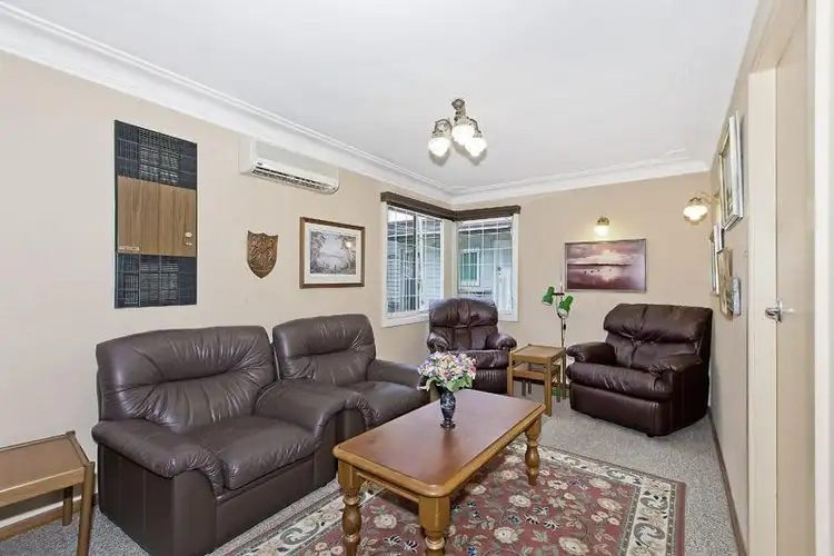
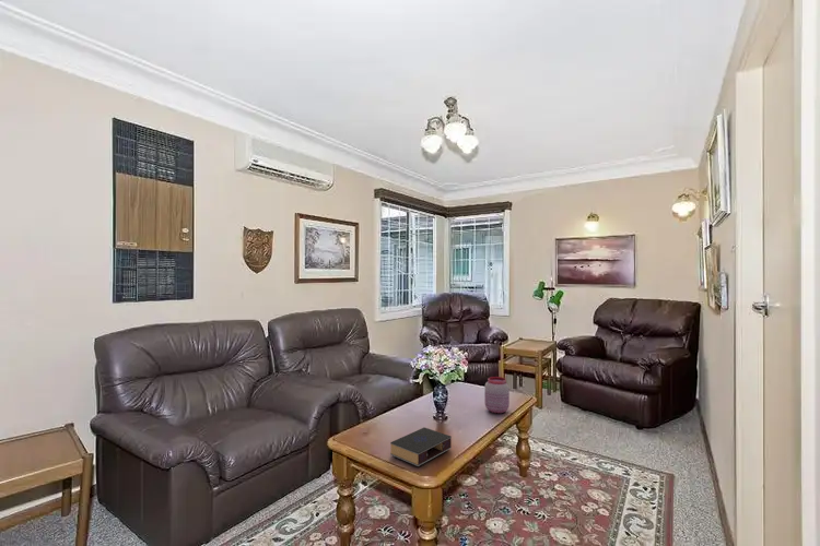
+ jar [483,376,511,414]
+ book [389,426,453,467]
